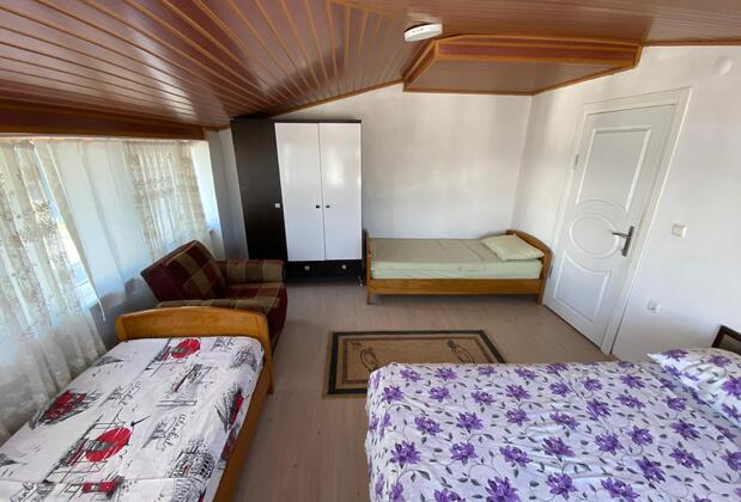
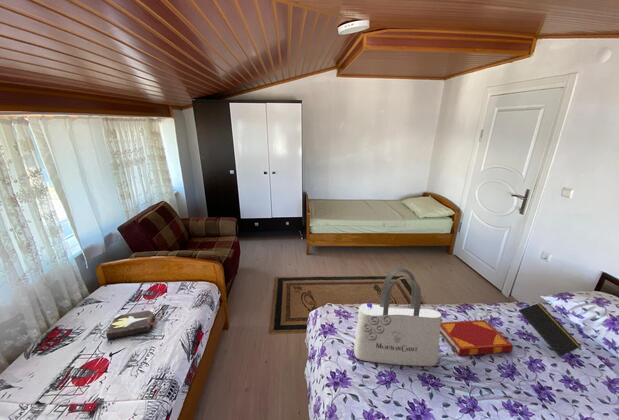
+ hardback book [440,319,514,357]
+ tote bag [353,268,442,367]
+ hardback book [105,308,156,340]
+ notepad [517,302,583,361]
